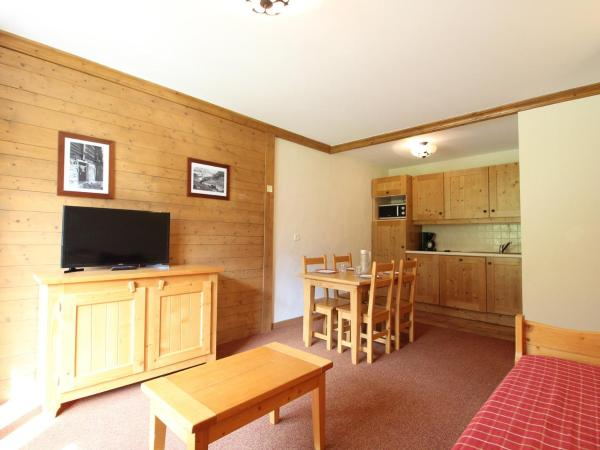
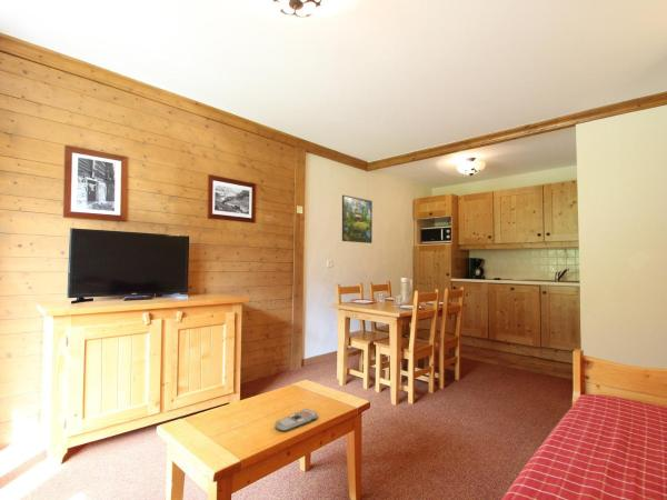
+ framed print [341,194,374,244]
+ remote control [275,408,319,432]
